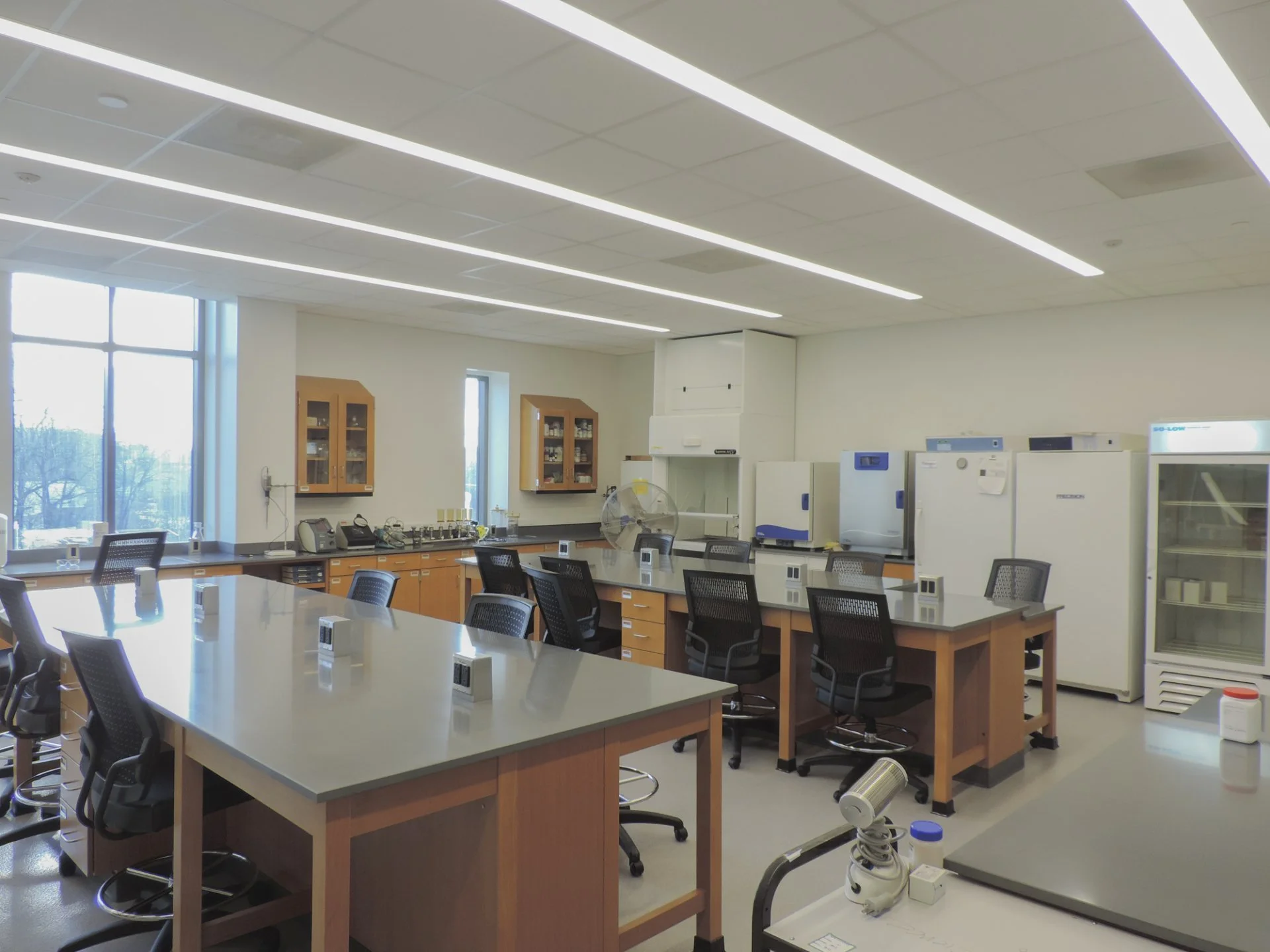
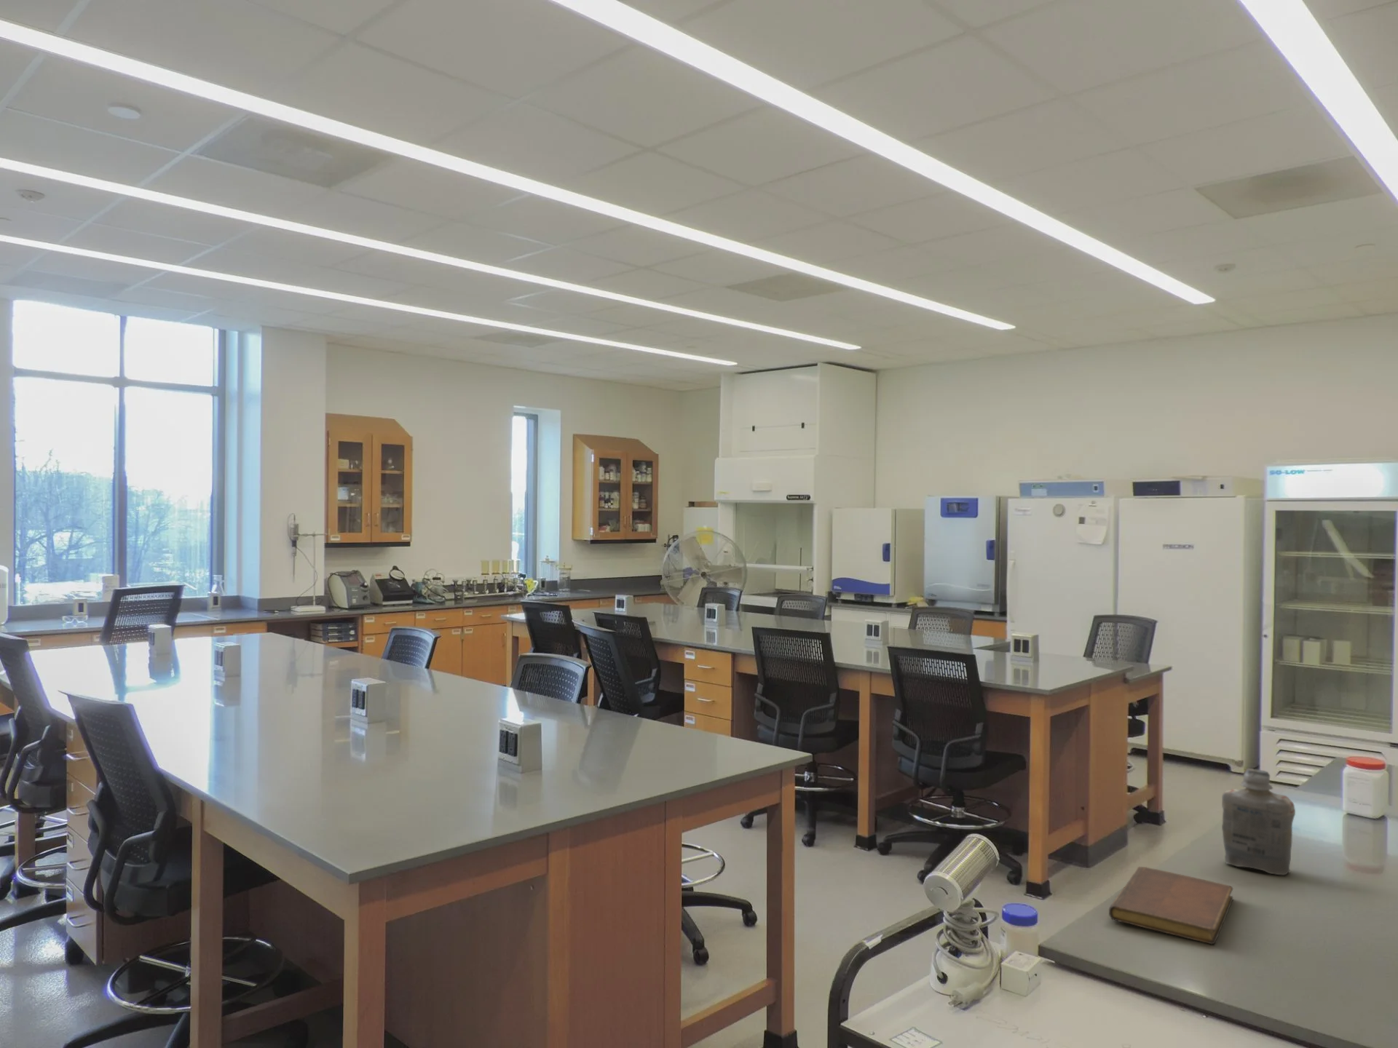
+ notebook [1108,866,1234,945]
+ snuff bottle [1221,767,1296,875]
